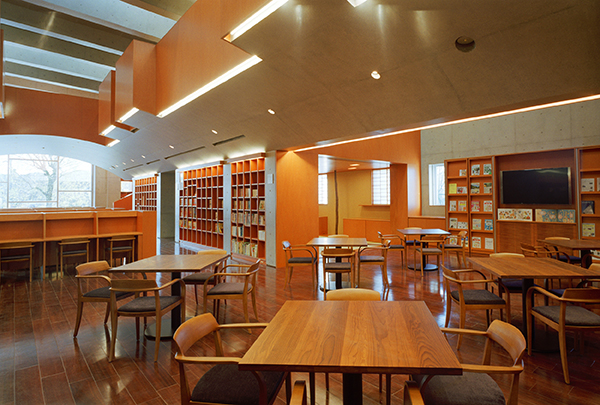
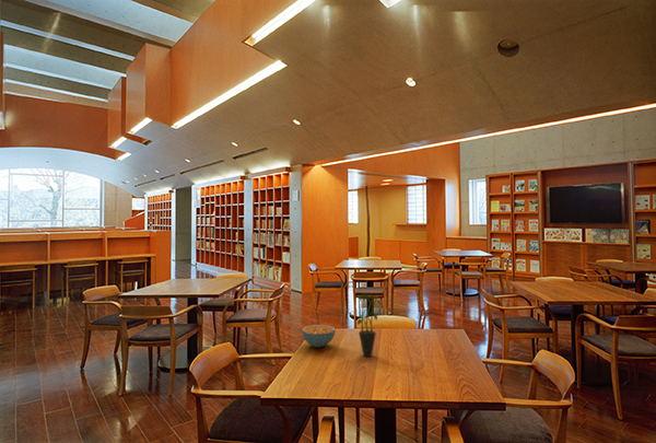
+ cereal bowl [301,324,337,348]
+ potted plant [356,290,382,358]
